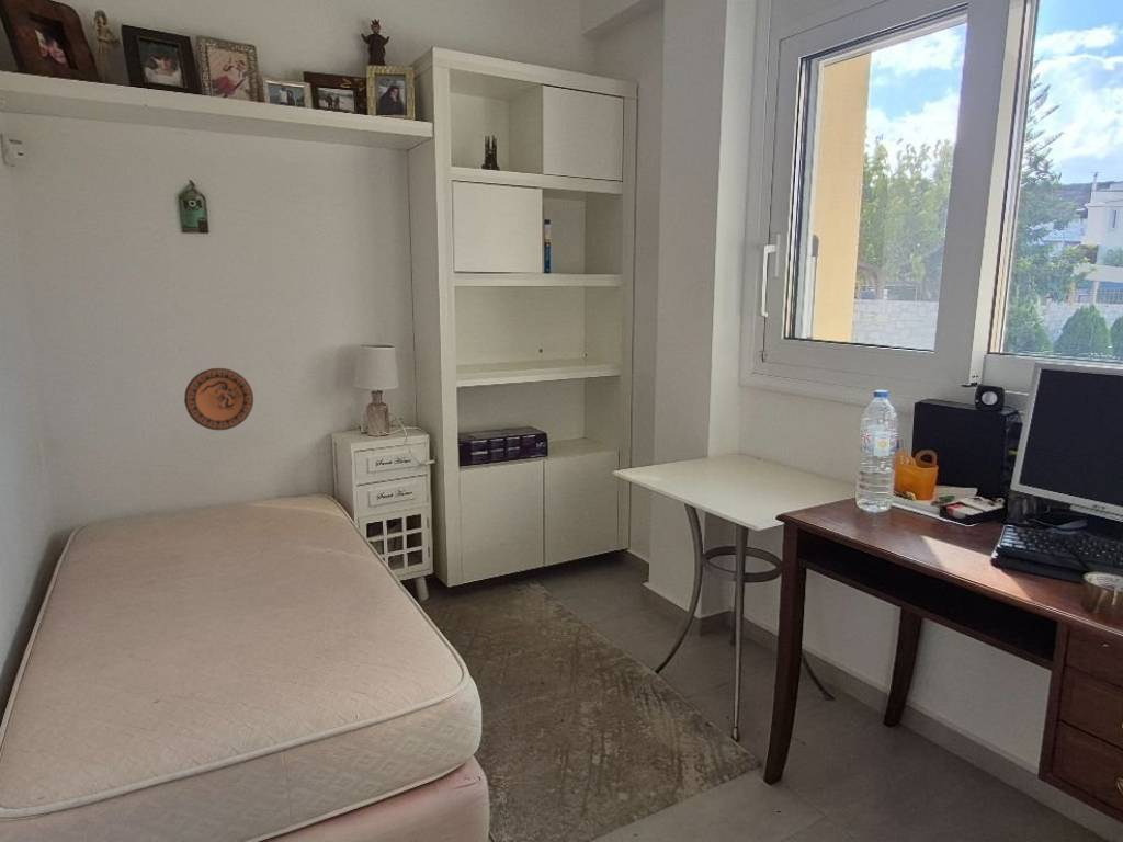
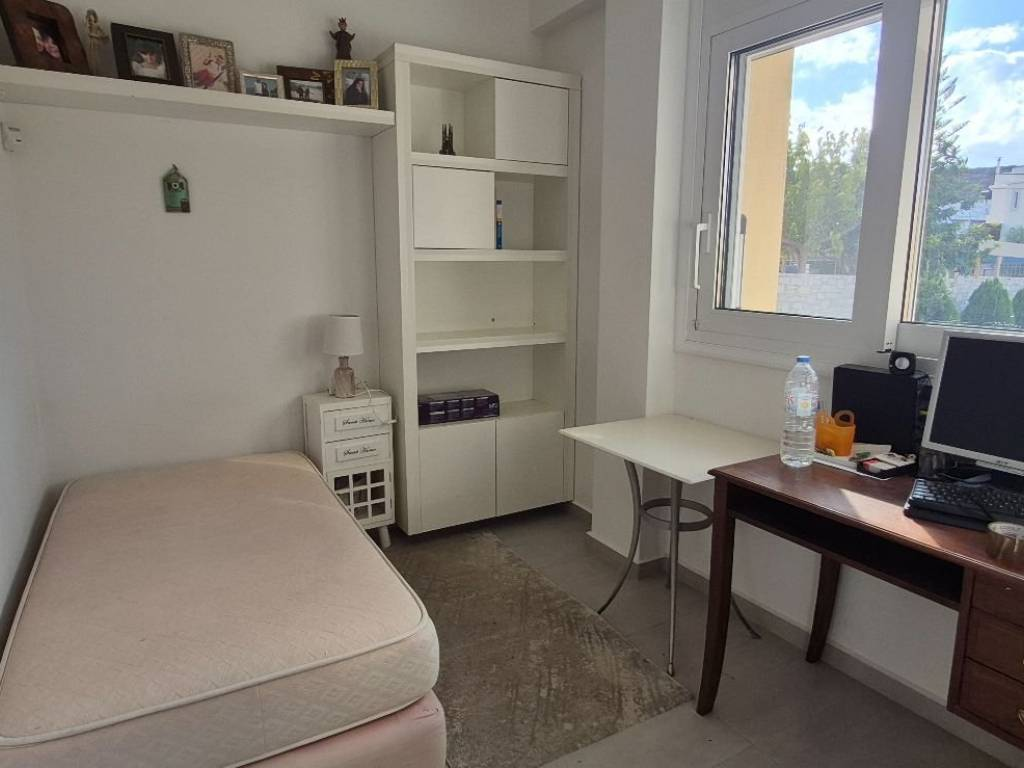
- decorative plate [183,367,254,431]
